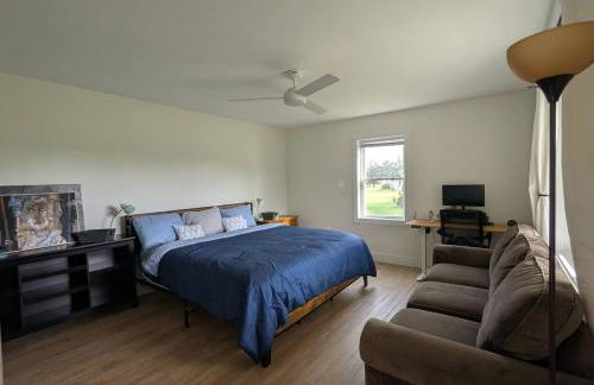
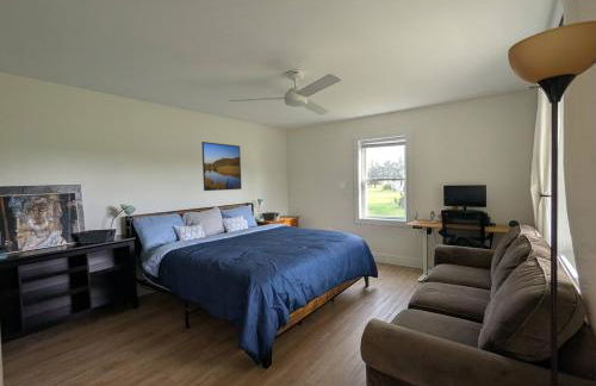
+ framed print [200,141,243,192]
